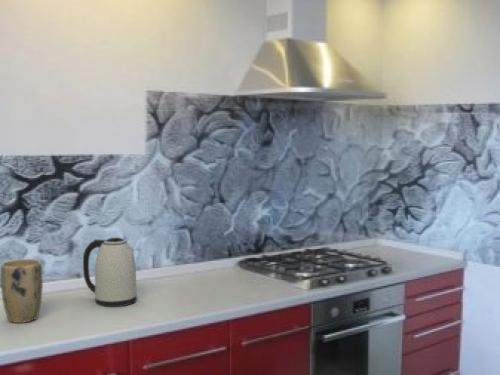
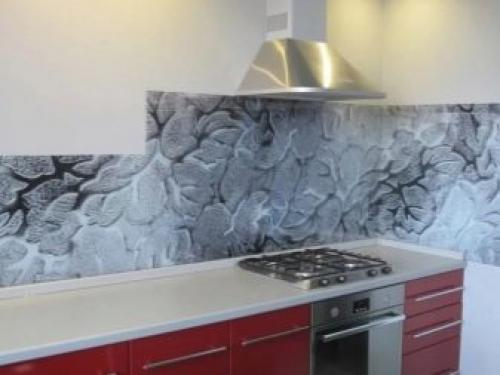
- kettle [82,237,138,308]
- plant pot [0,258,44,324]
